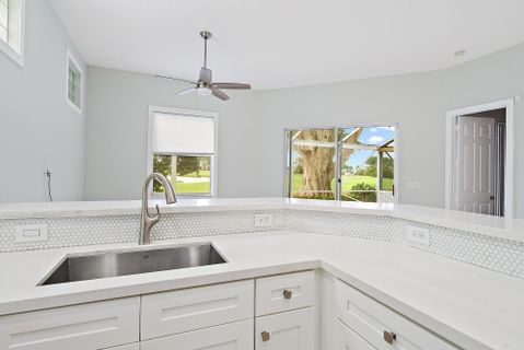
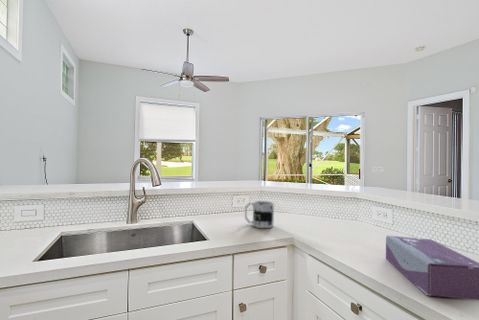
+ mug [244,200,275,229]
+ tissue box [385,235,479,301]
